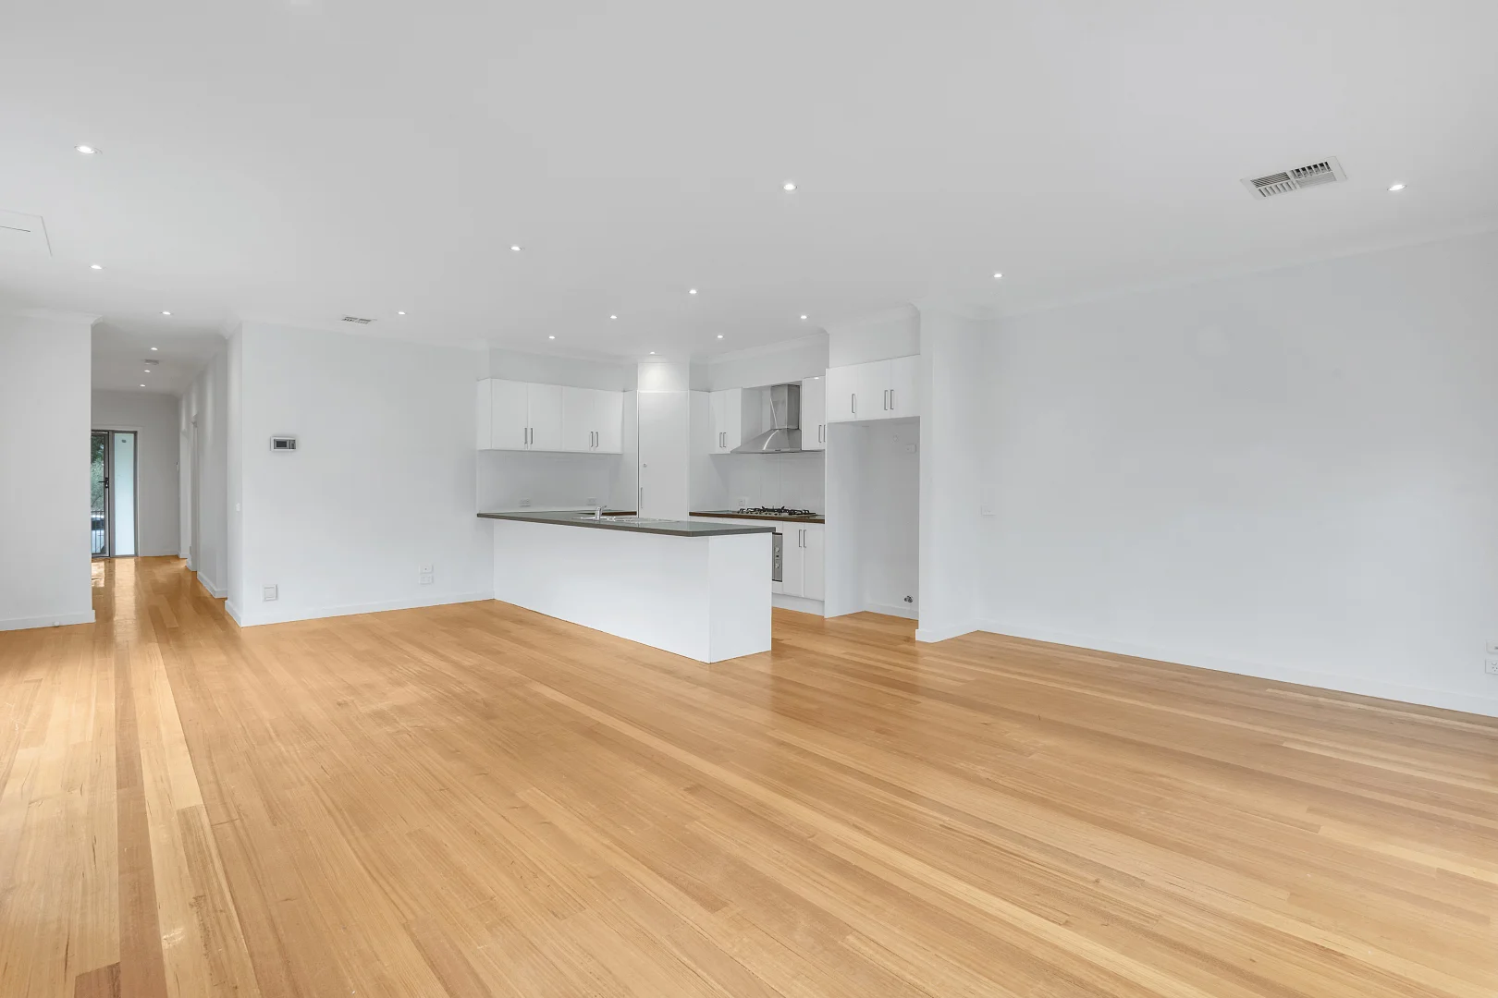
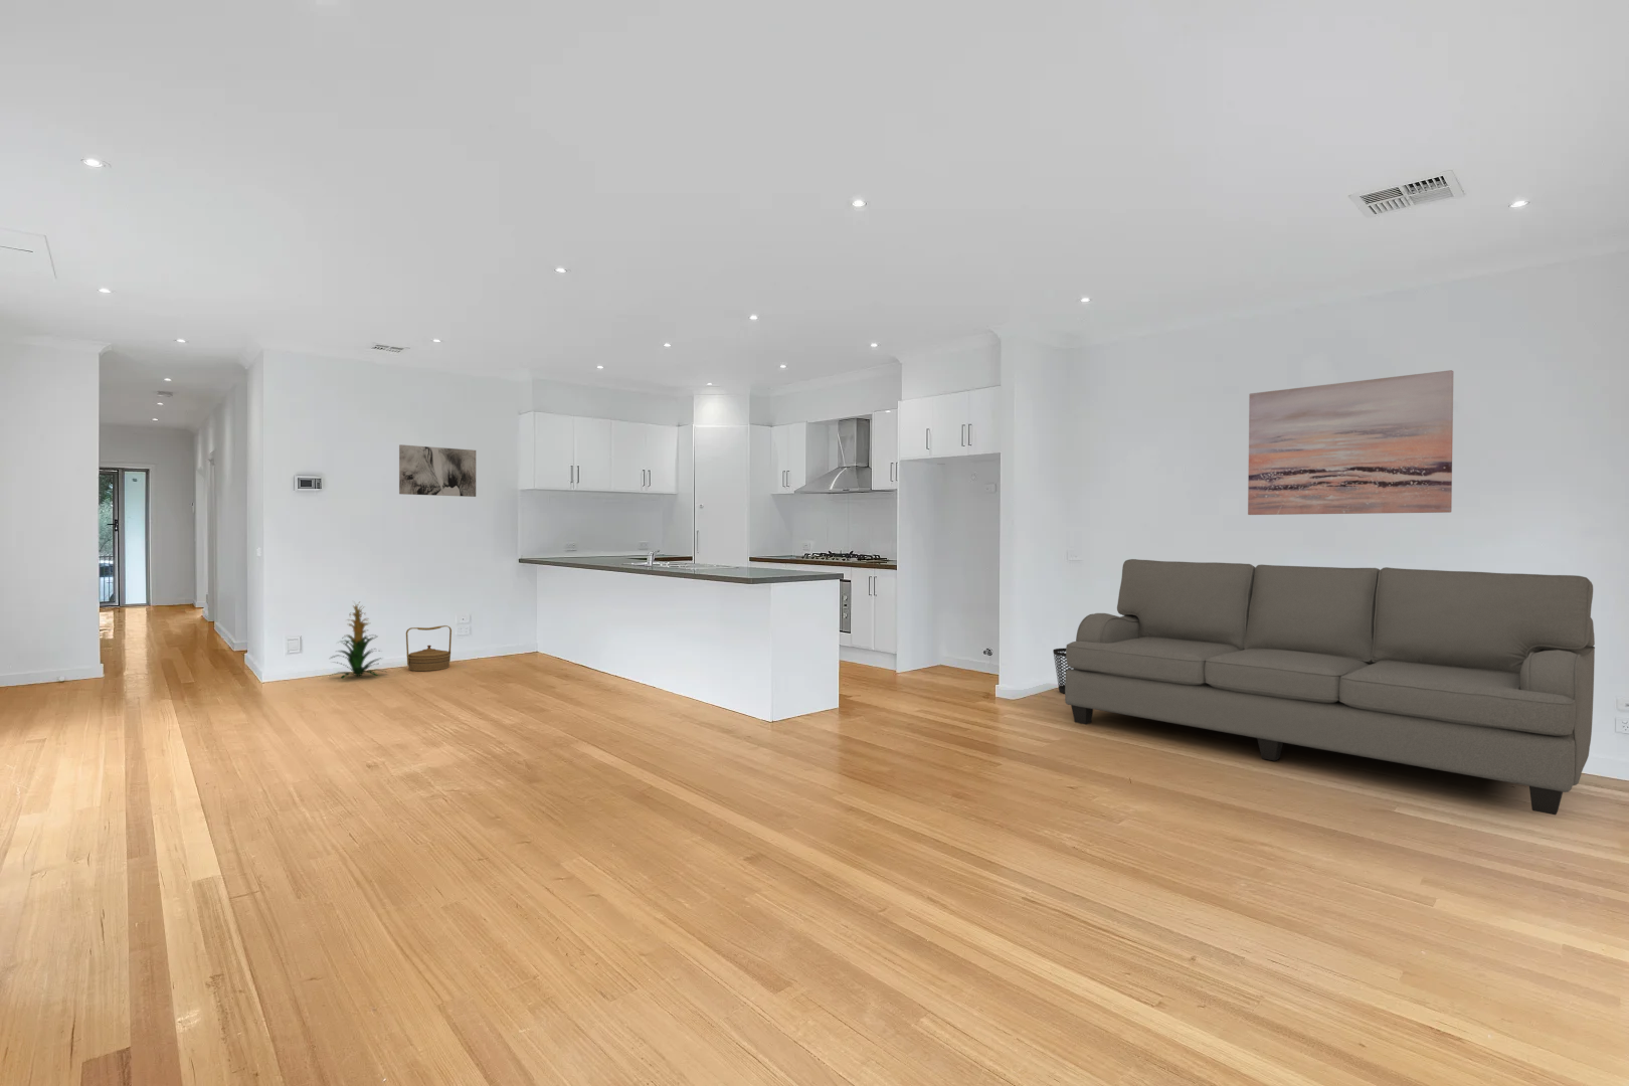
+ wall art [399,444,476,498]
+ sofa [1064,558,1596,816]
+ wall art [1247,368,1454,516]
+ wastebasket [1052,647,1073,693]
+ indoor plant [328,600,389,680]
+ basket [405,624,452,671]
